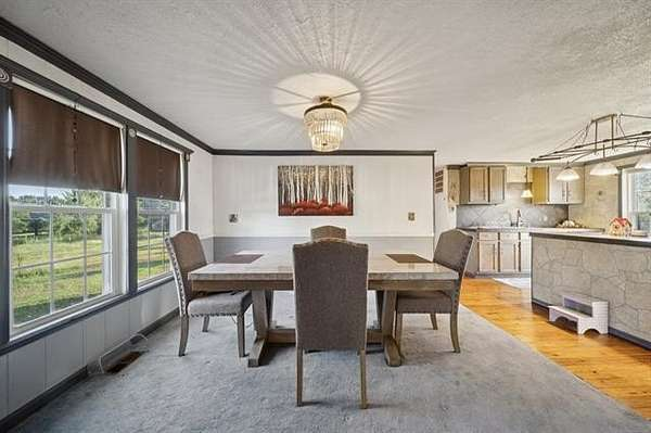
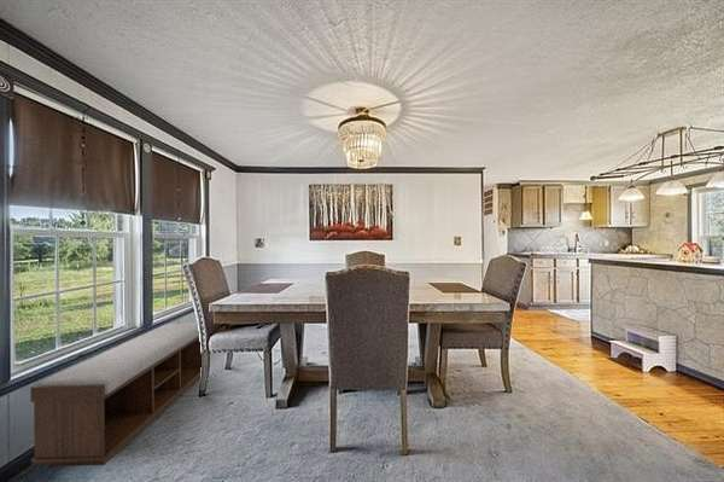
+ bench [29,321,202,468]
